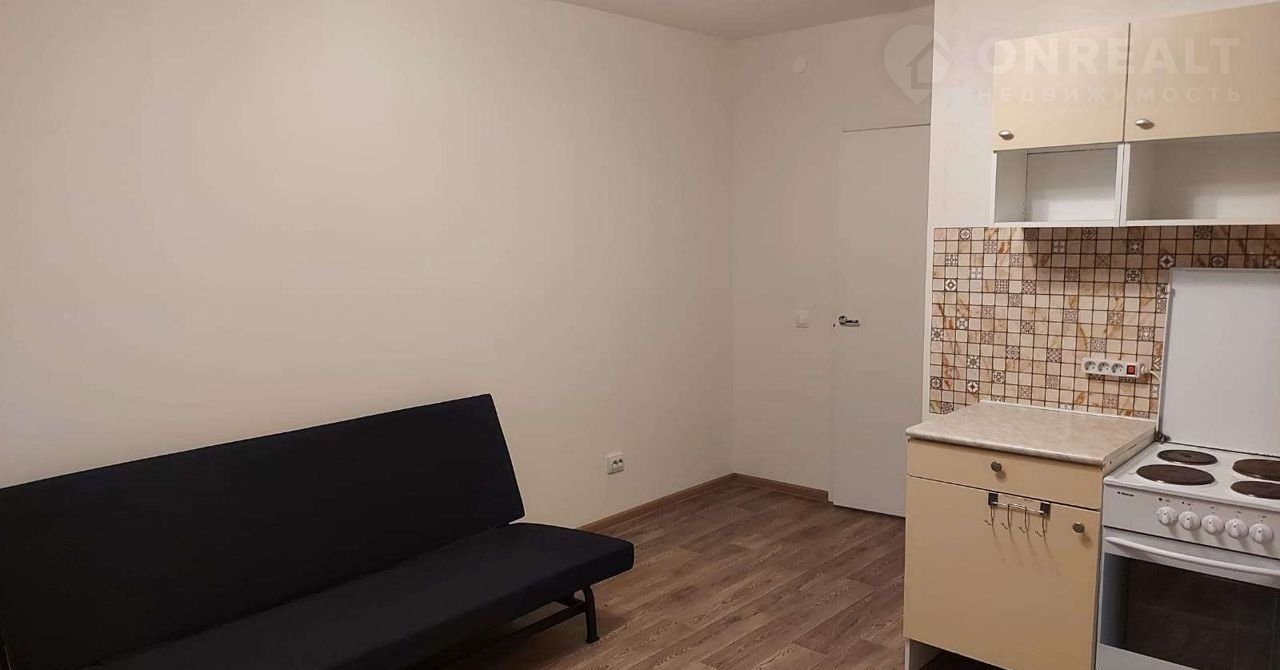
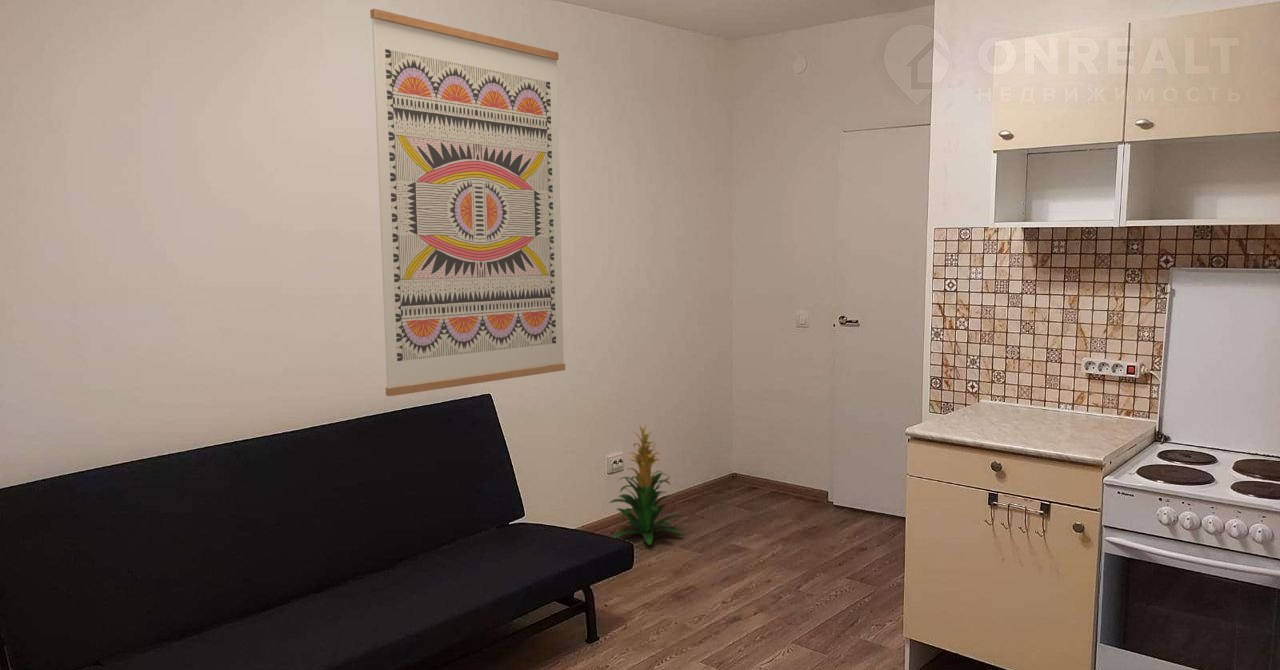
+ wall art [369,8,566,397]
+ indoor plant [608,423,685,546]
